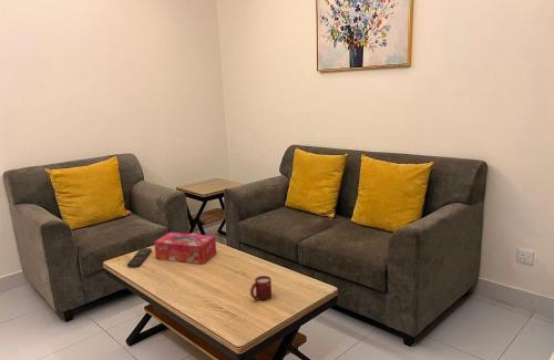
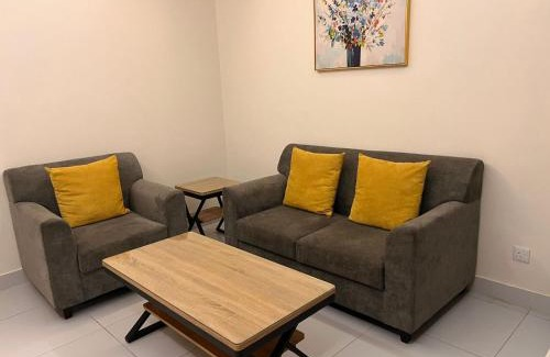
- tissue box [153,232,217,266]
- cup [249,275,273,301]
- remote control [126,247,153,268]
